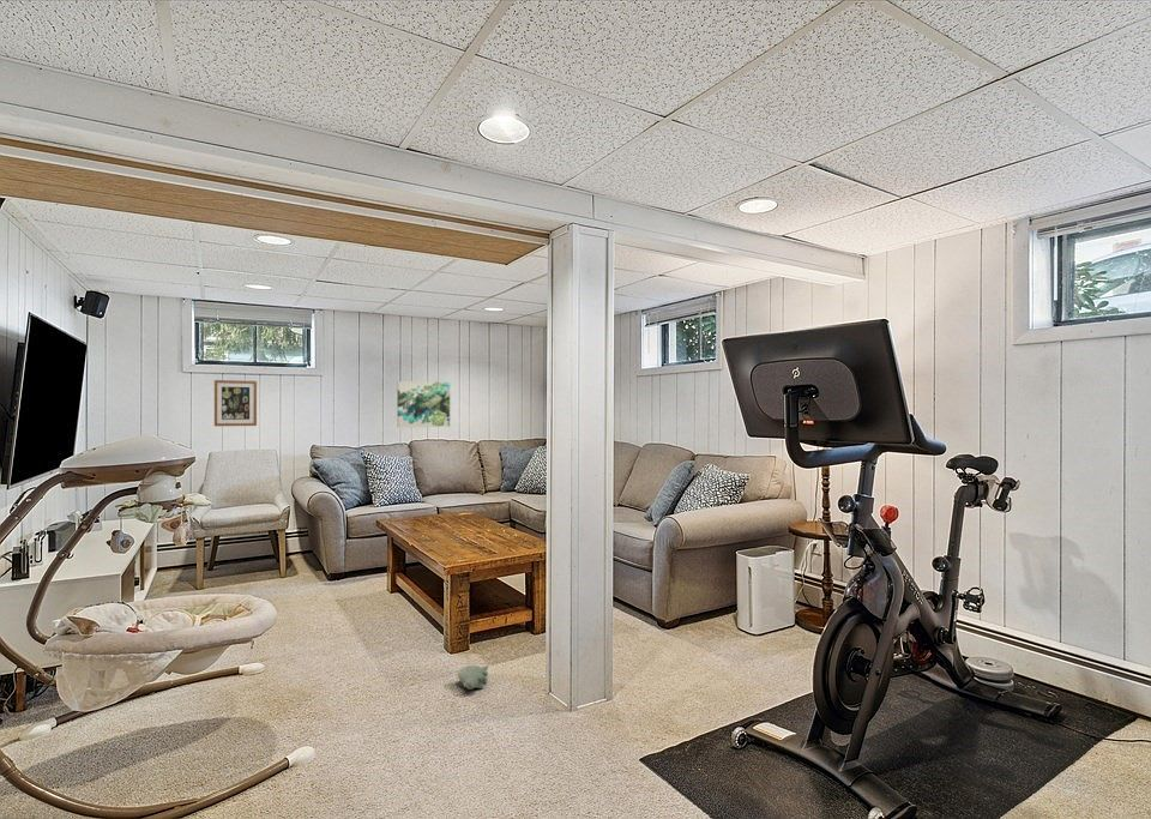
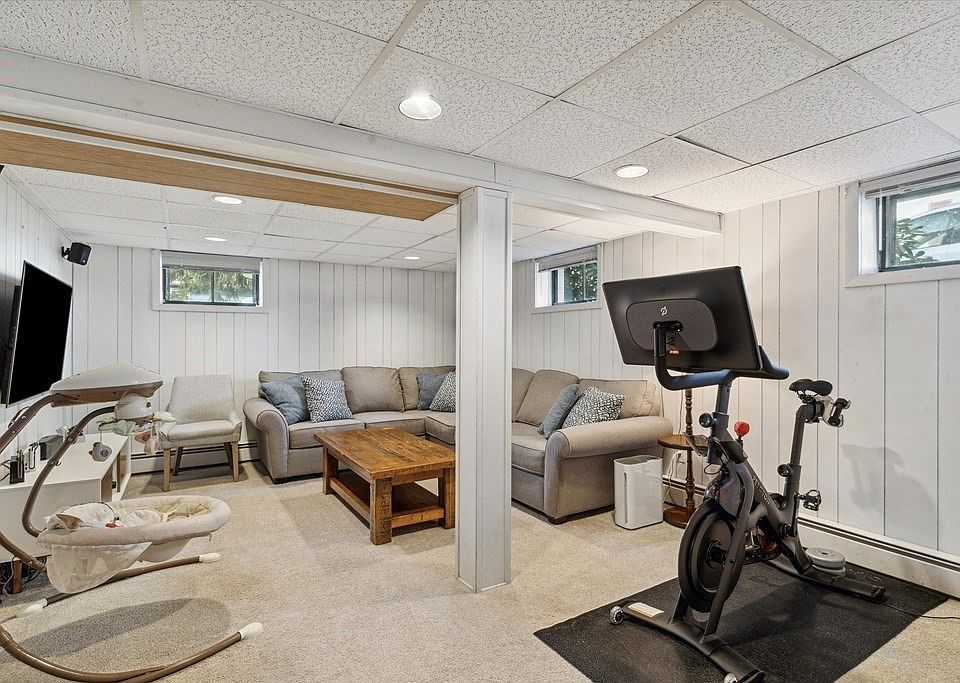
- wall art [396,380,451,428]
- wall art [213,379,258,427]
- plush toy [456,664,489,691]
